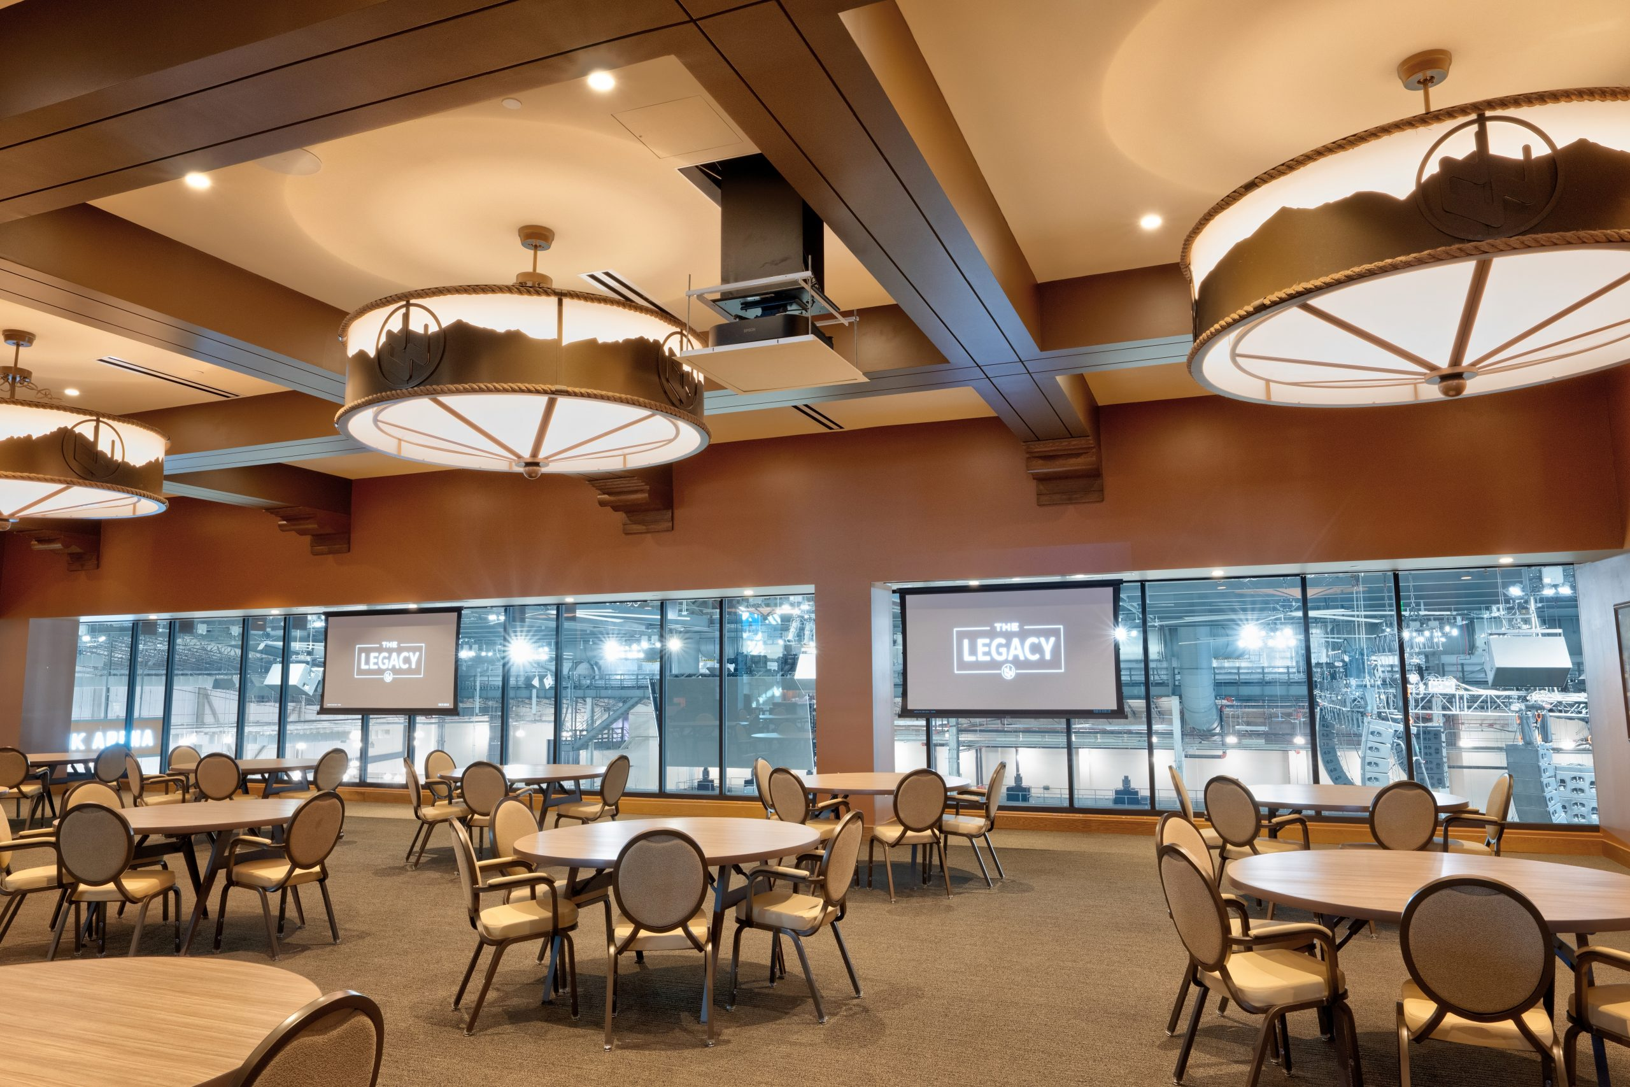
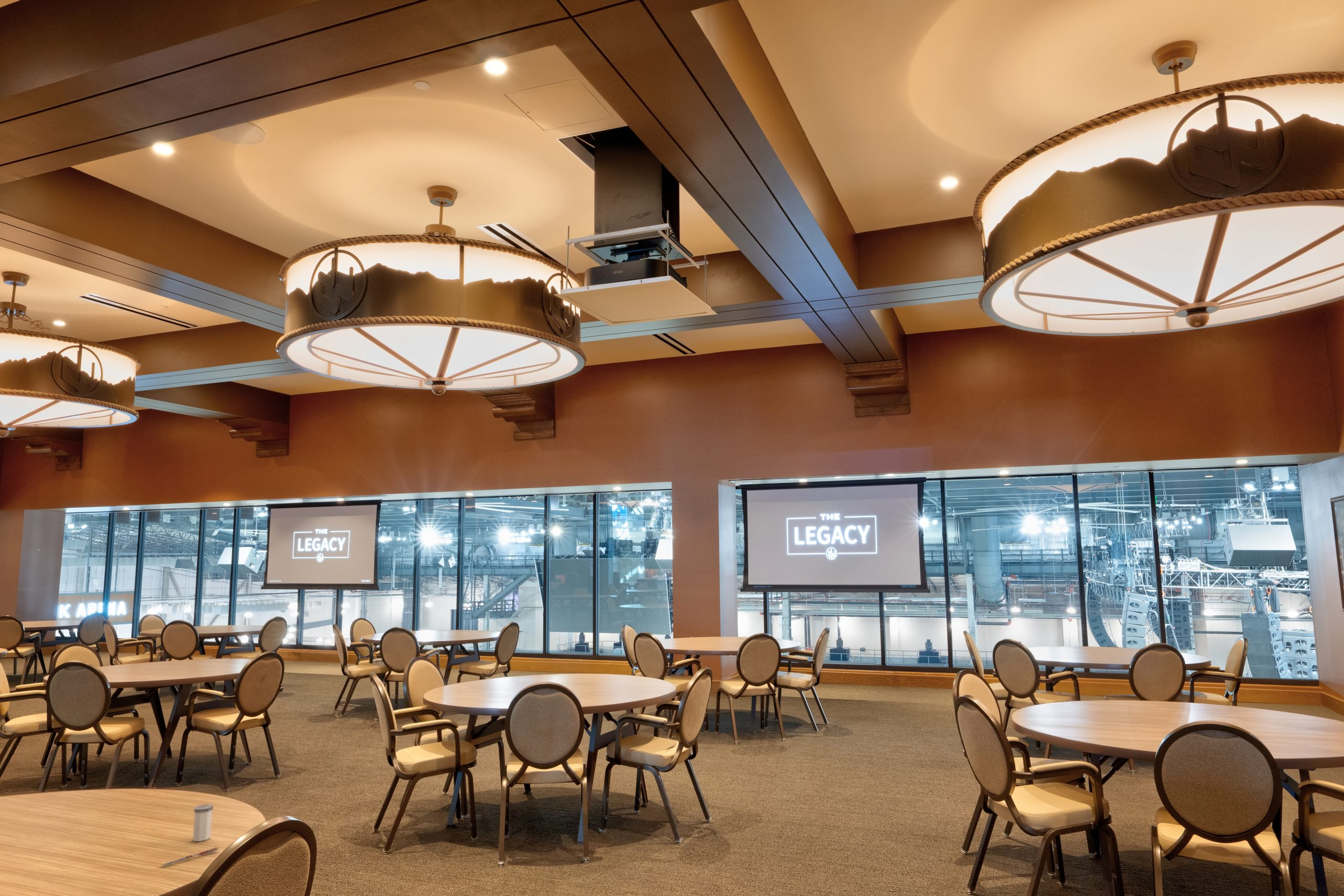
+ salt shaker [193,804,214,842]
+ pen [161,847,219,867]
